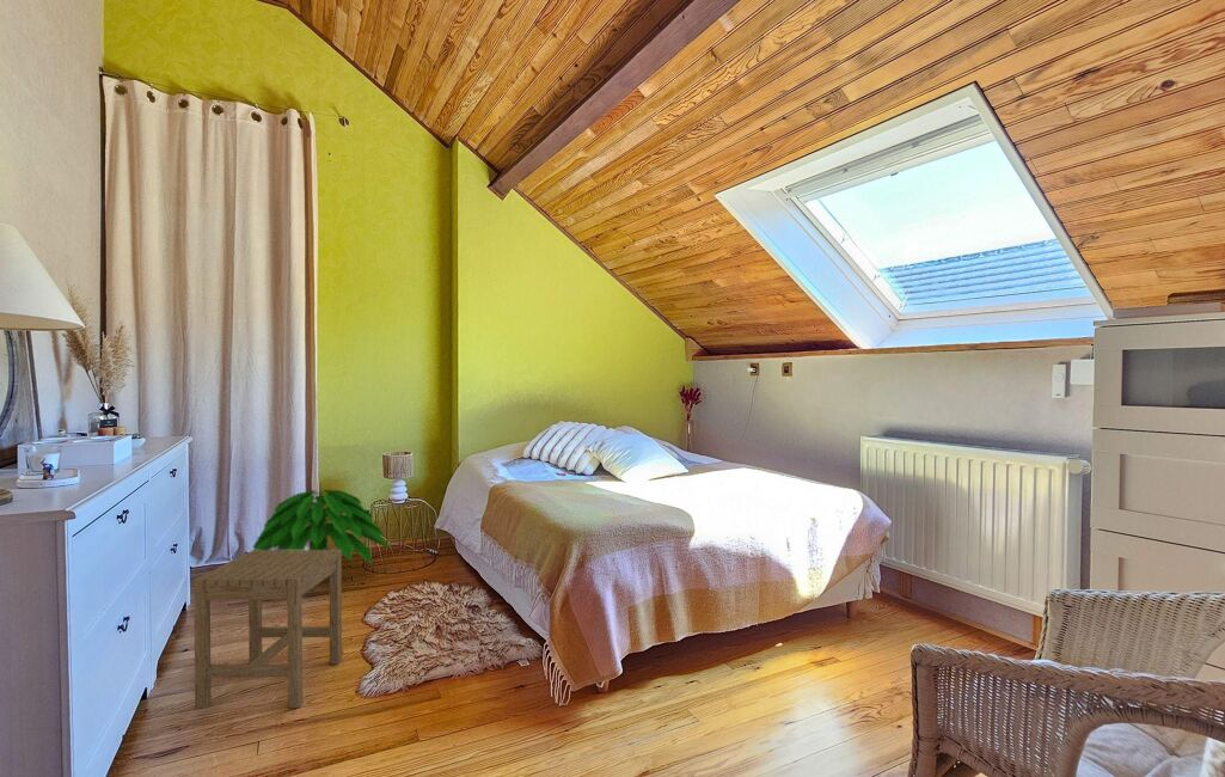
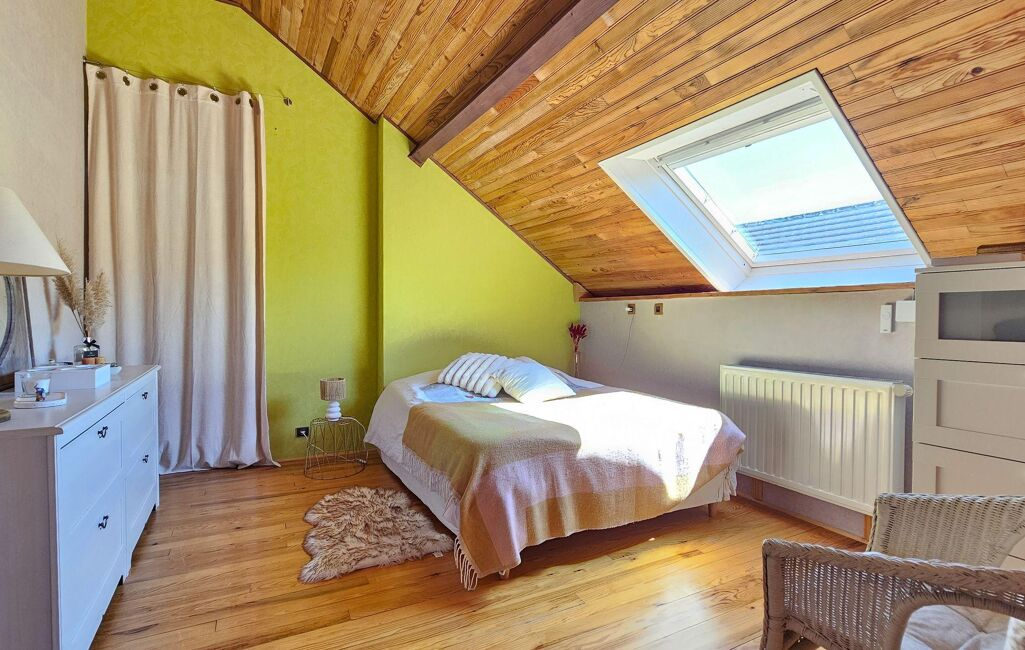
- indoor plant [251,479,392,564]
- stool [192,549,343,710]
